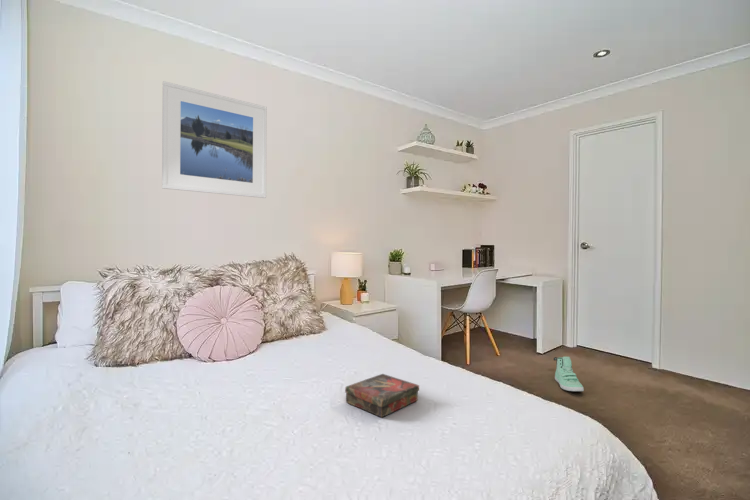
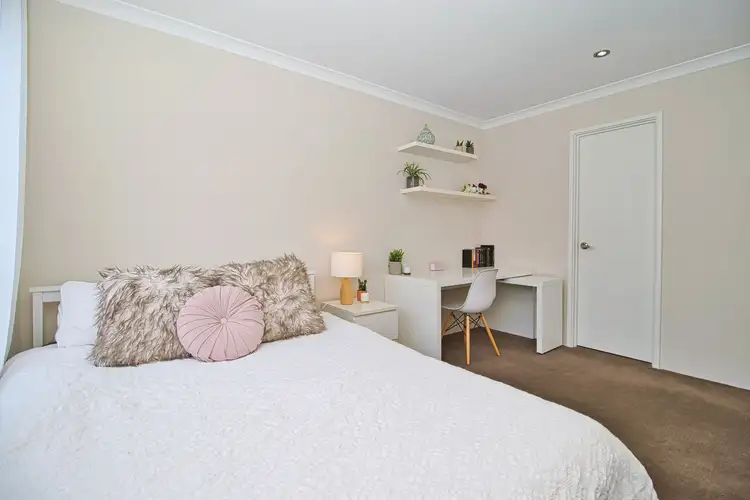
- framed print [161,80,268,199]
- book [344,373,420,418]
- sneaker [553,356,585,392]
